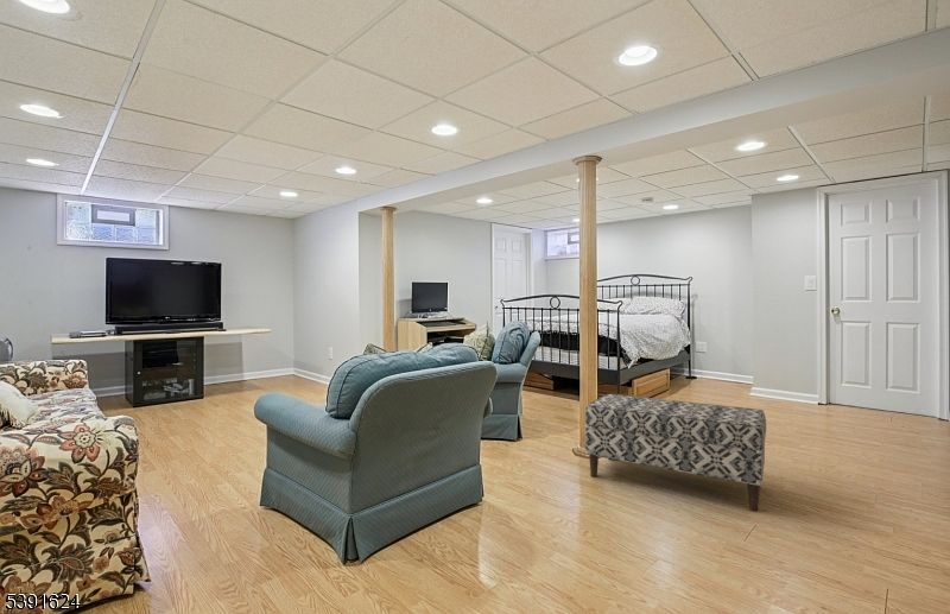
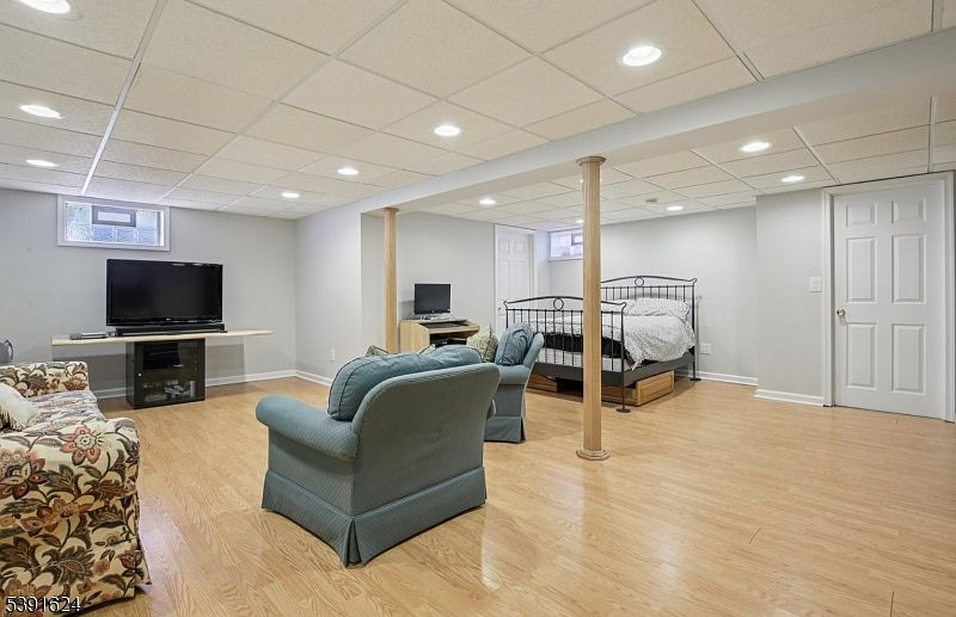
- bench [584,393,767,512]
